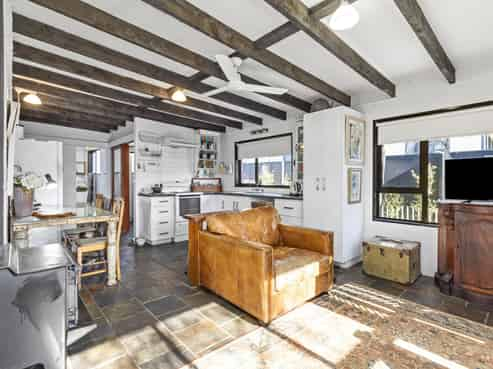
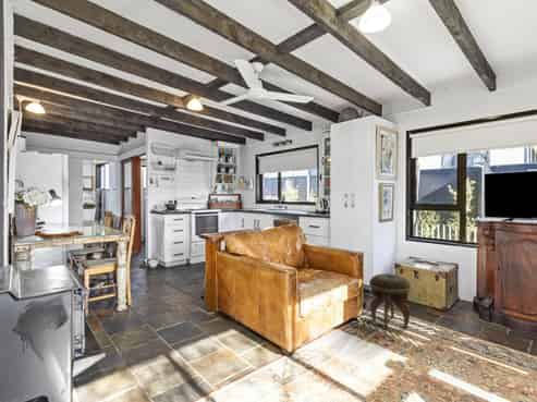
+ footstool [368,272,412,330]
